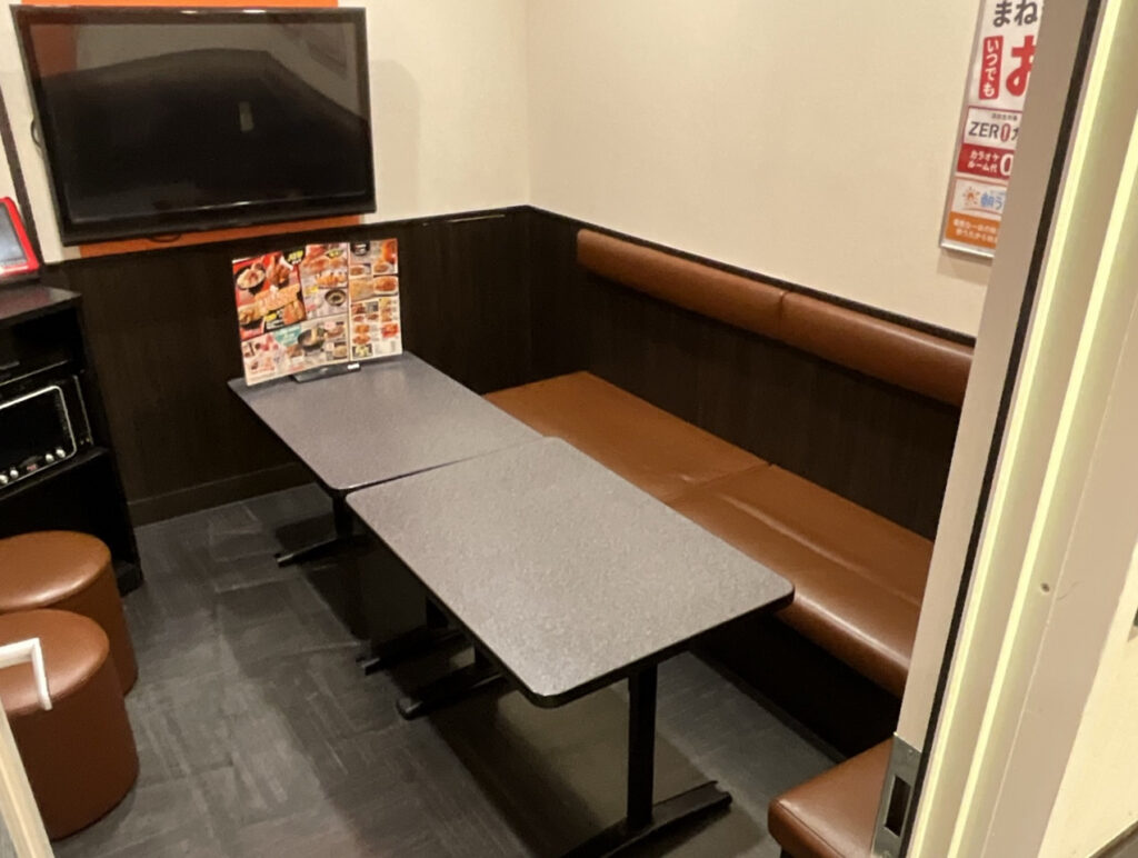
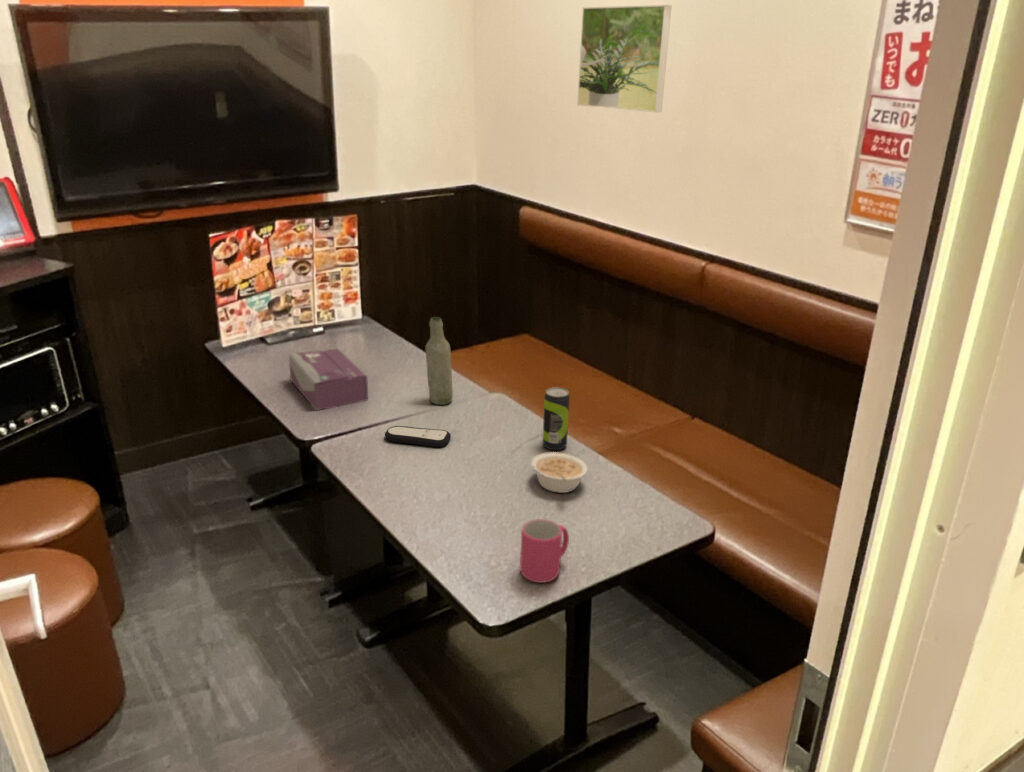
+ legume [530,451,588,494]
+ tissue box [288,347,369,412]
+ remote control [384,425,452,448]
+ mug [519,518,570,584]
+ bottle [424,316,454,406]
+ beverage can [542,386,571,451]
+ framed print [576,4,672,113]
